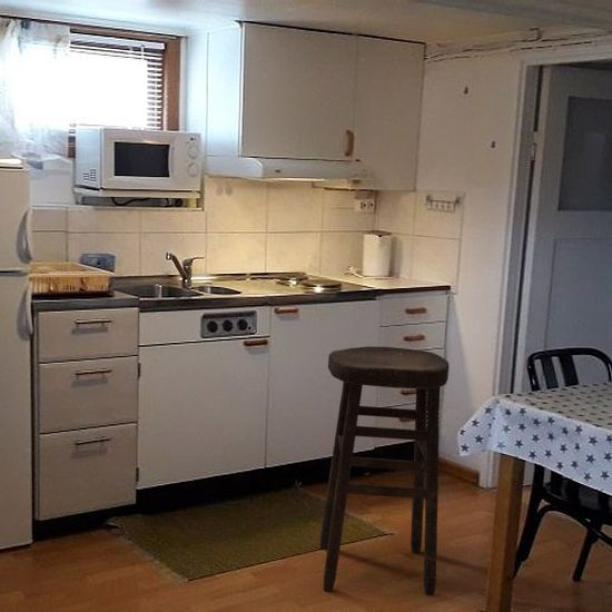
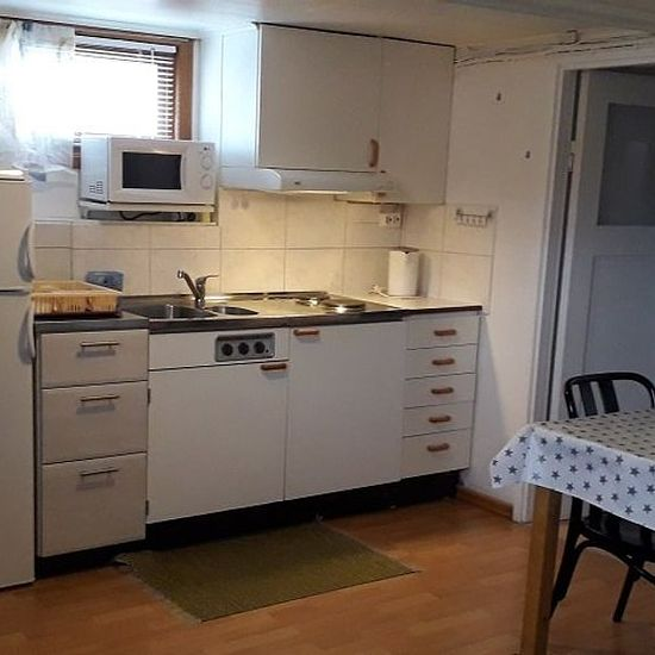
- stool [319,345,450,596]
